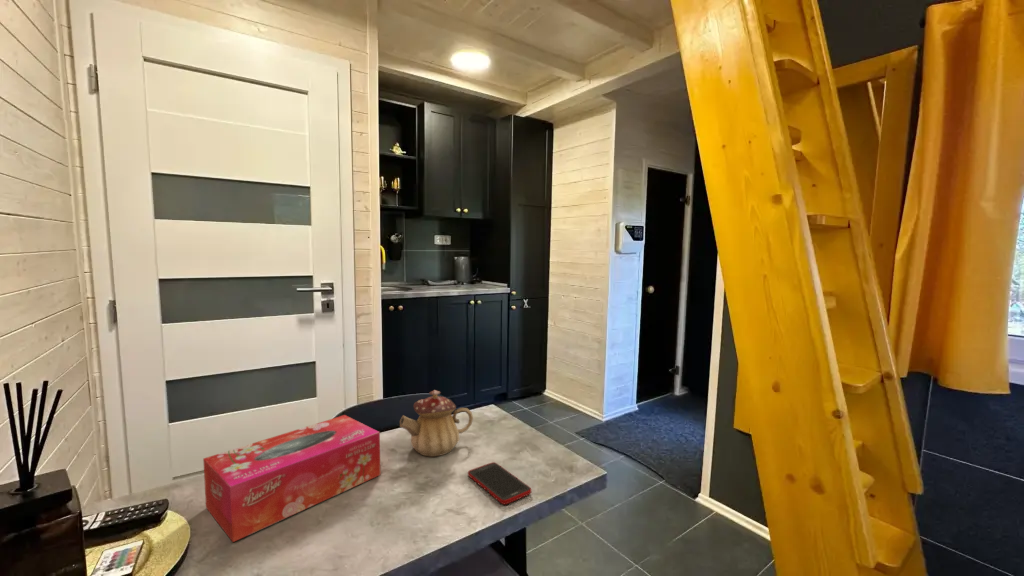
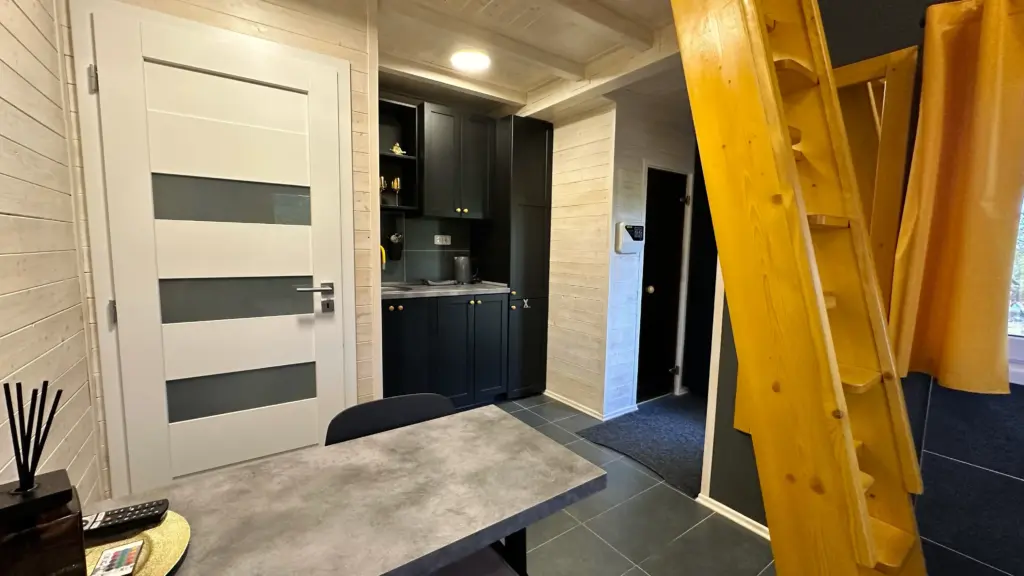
- teapot [399,389,474,458]
- cell phone [467,461,532,505]
- tissue box [202,414,381,543]
